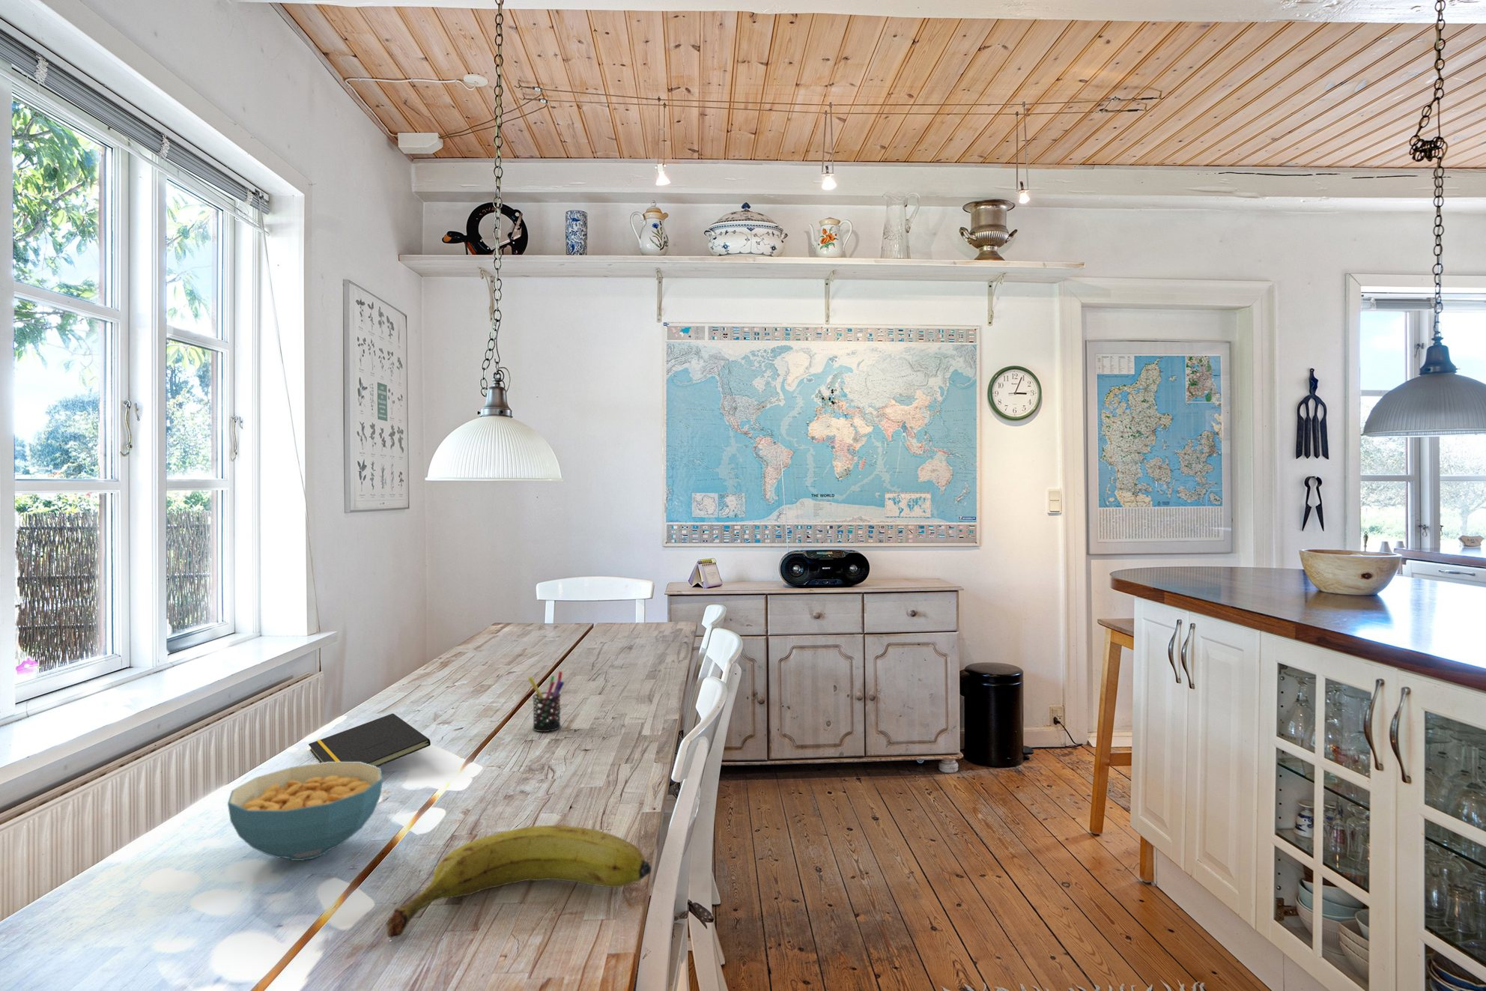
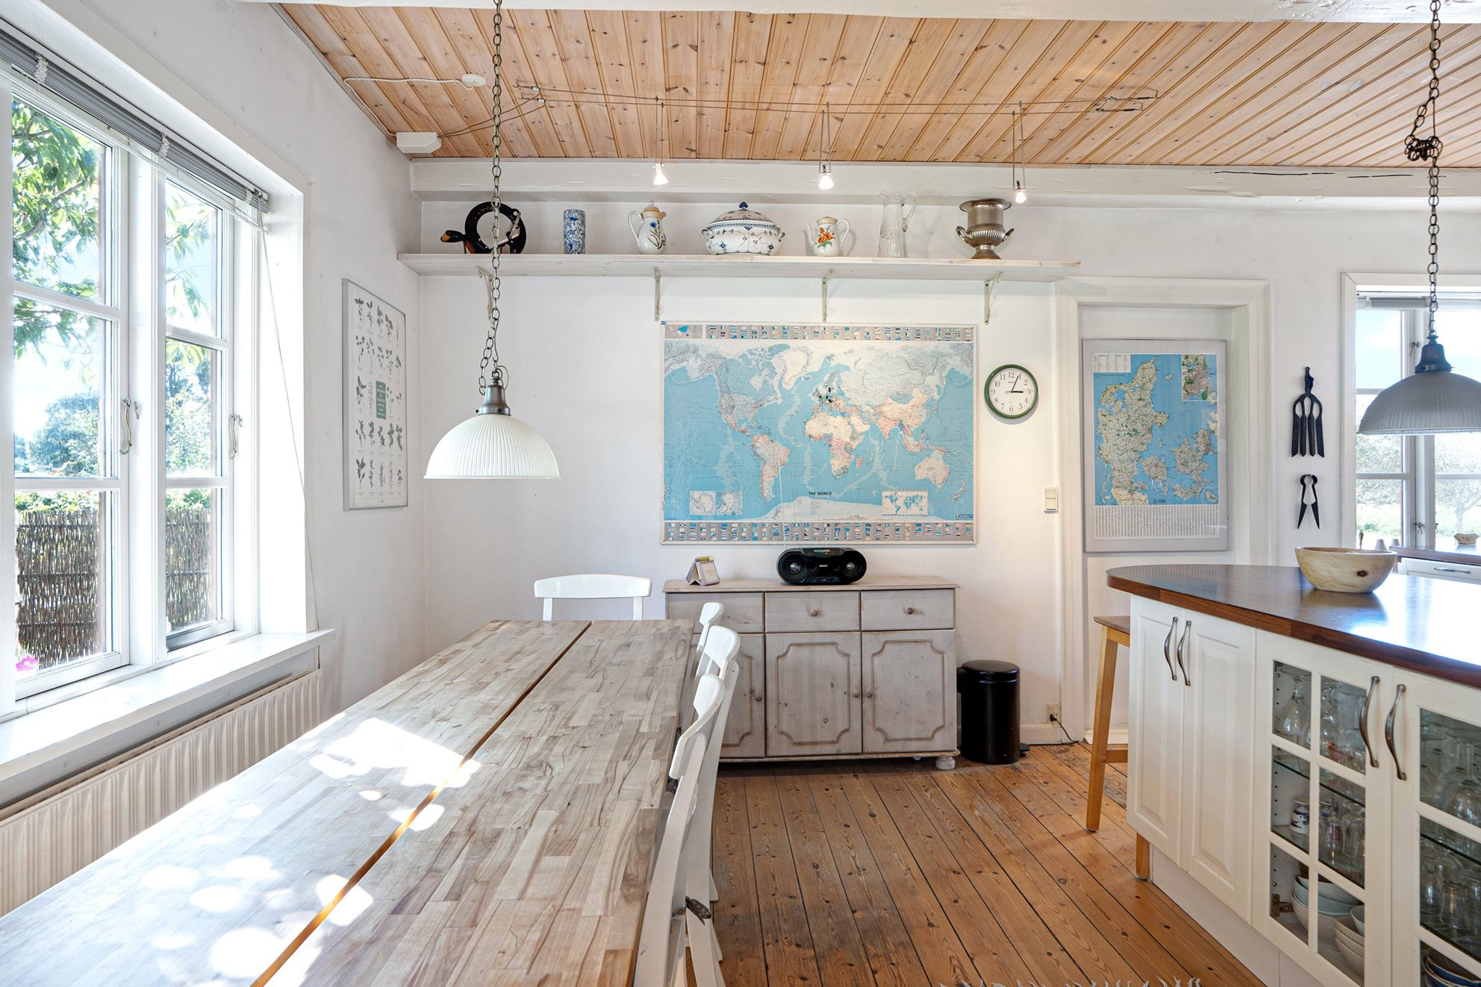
- notepad [307,712,431,768]
- cereal bowl [227,762,384,862]
- pen holder [527,670,565,732]
- banana [386,825,651,939]
